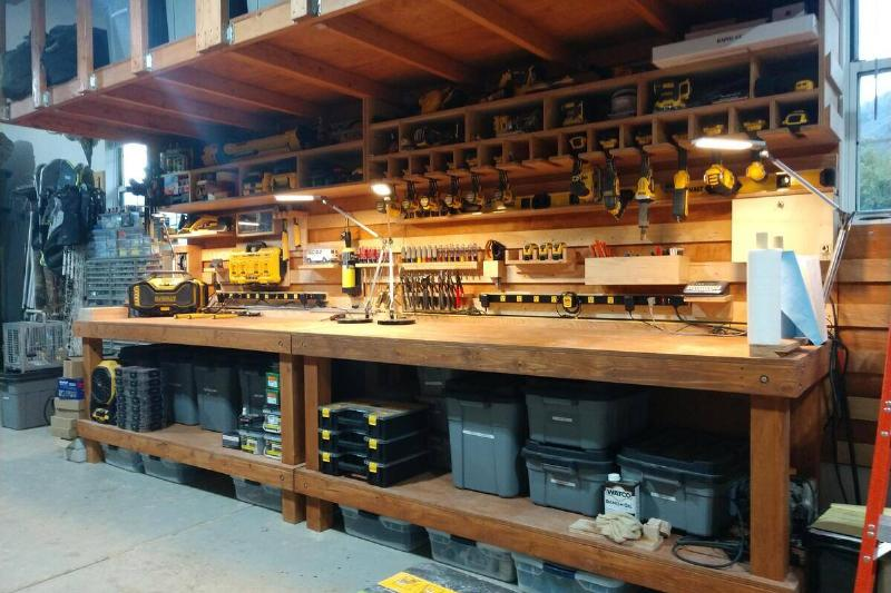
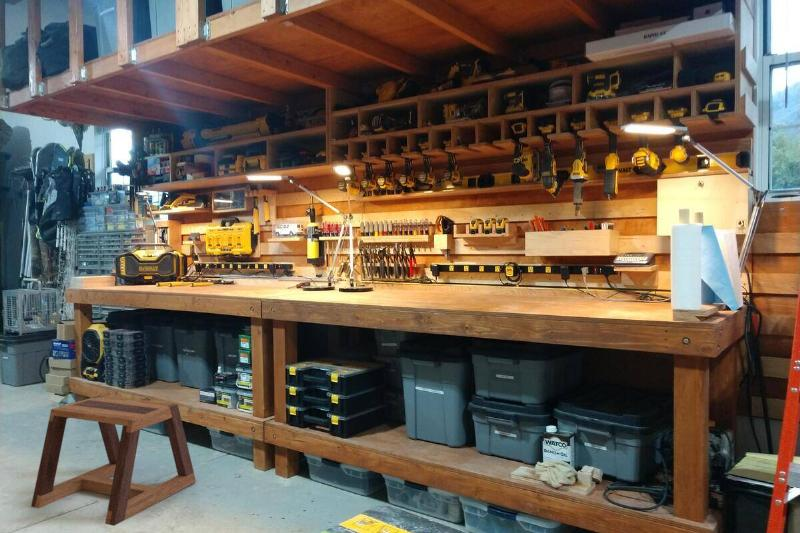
+ stool [30,395,197,527]
